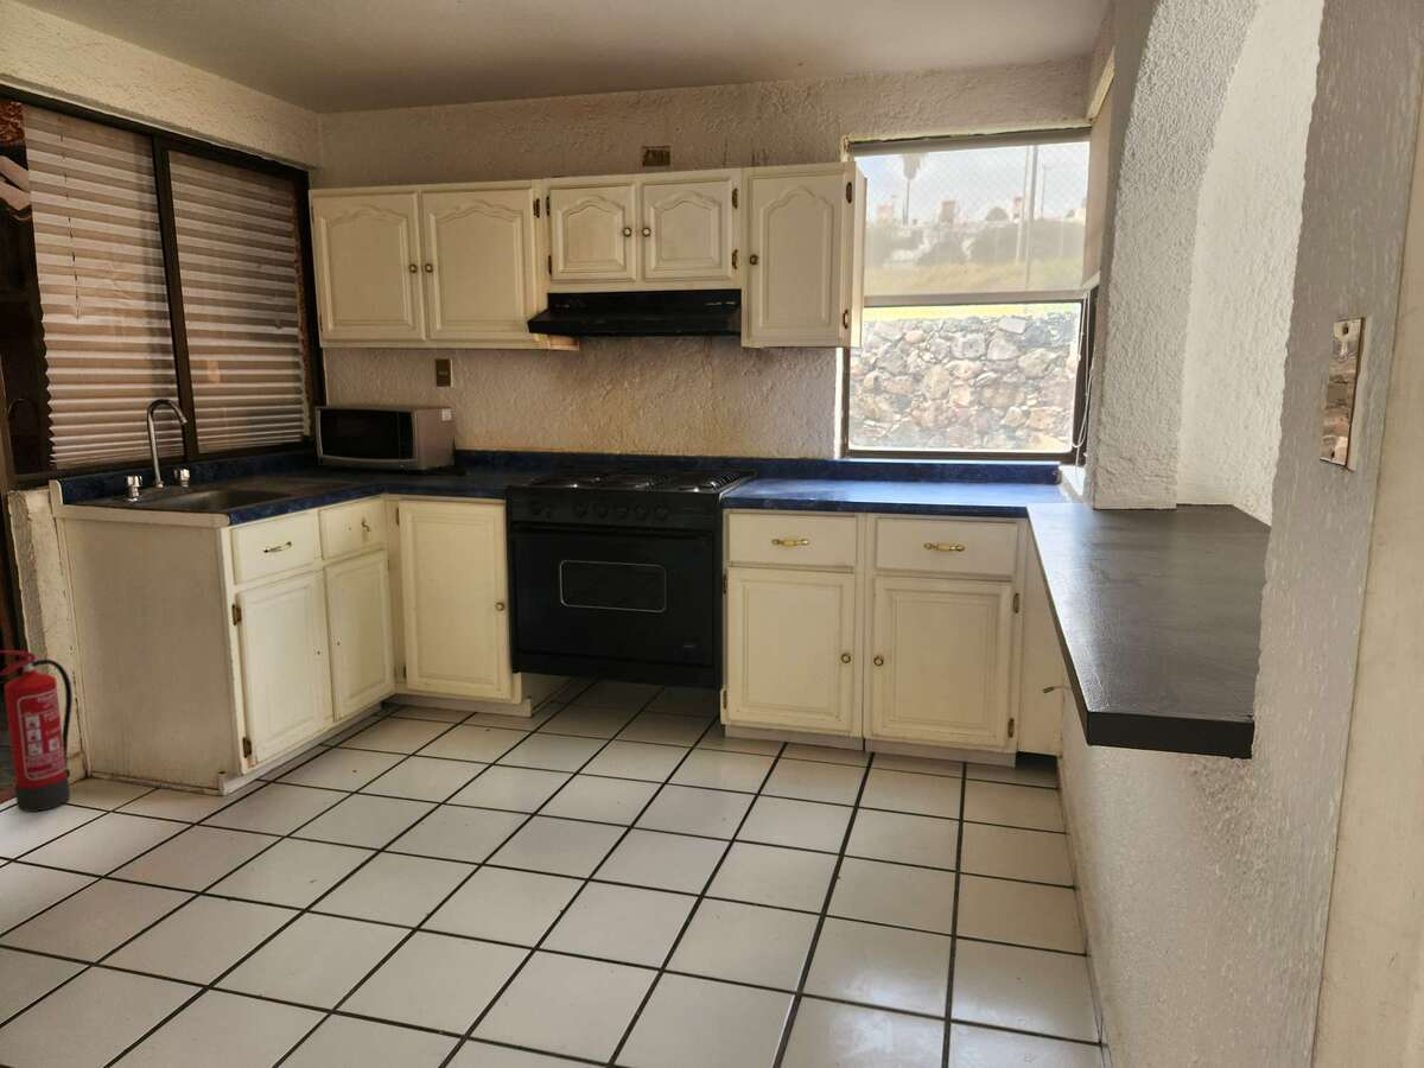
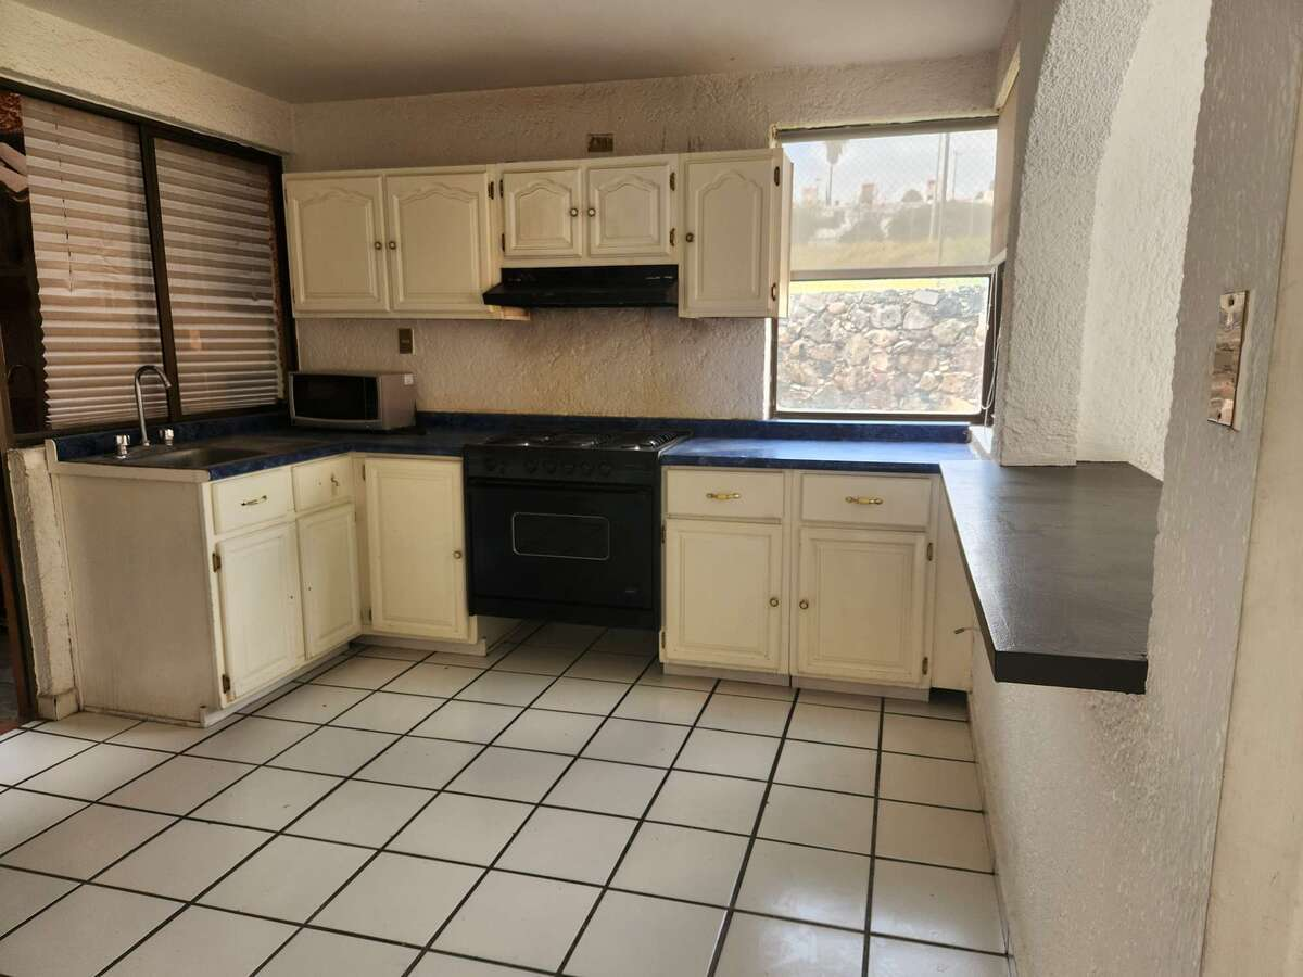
- fire extinguisher [0,649,74,813]
